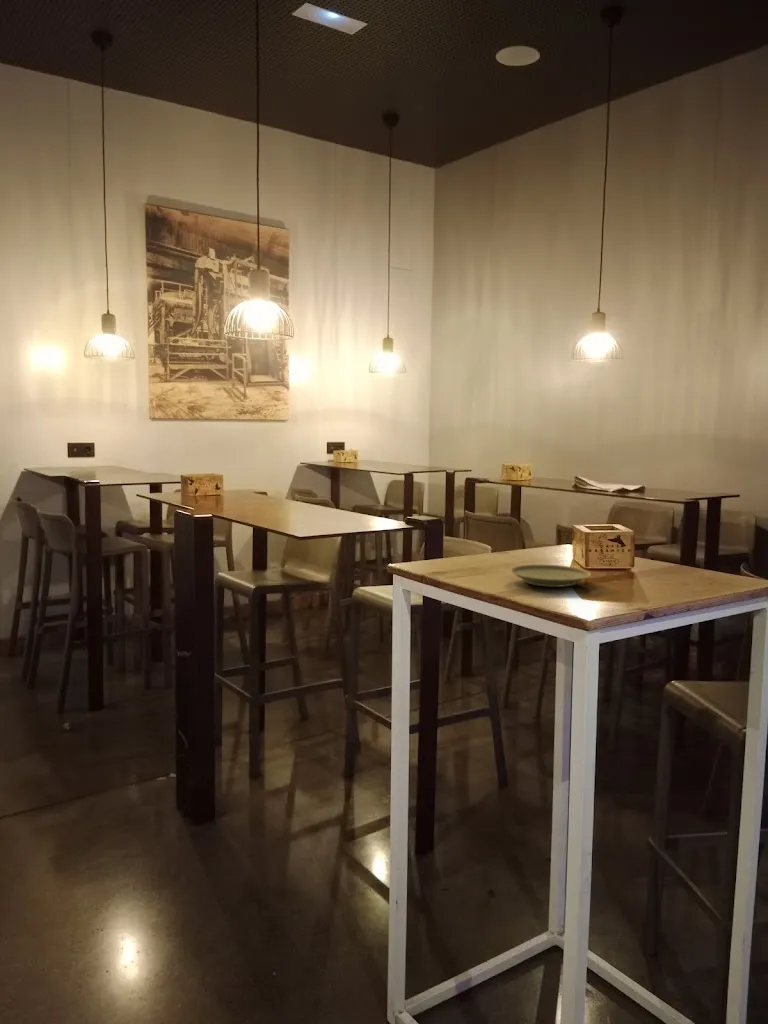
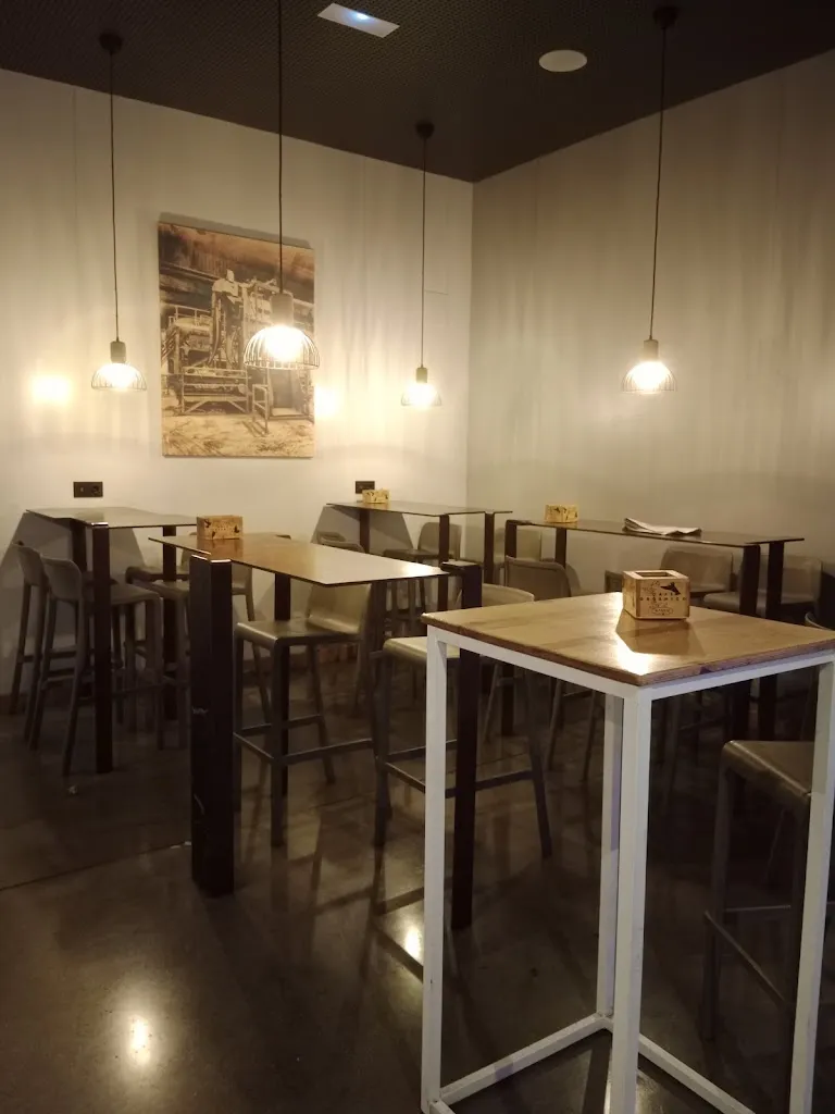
- plate [509,564,592,588]
